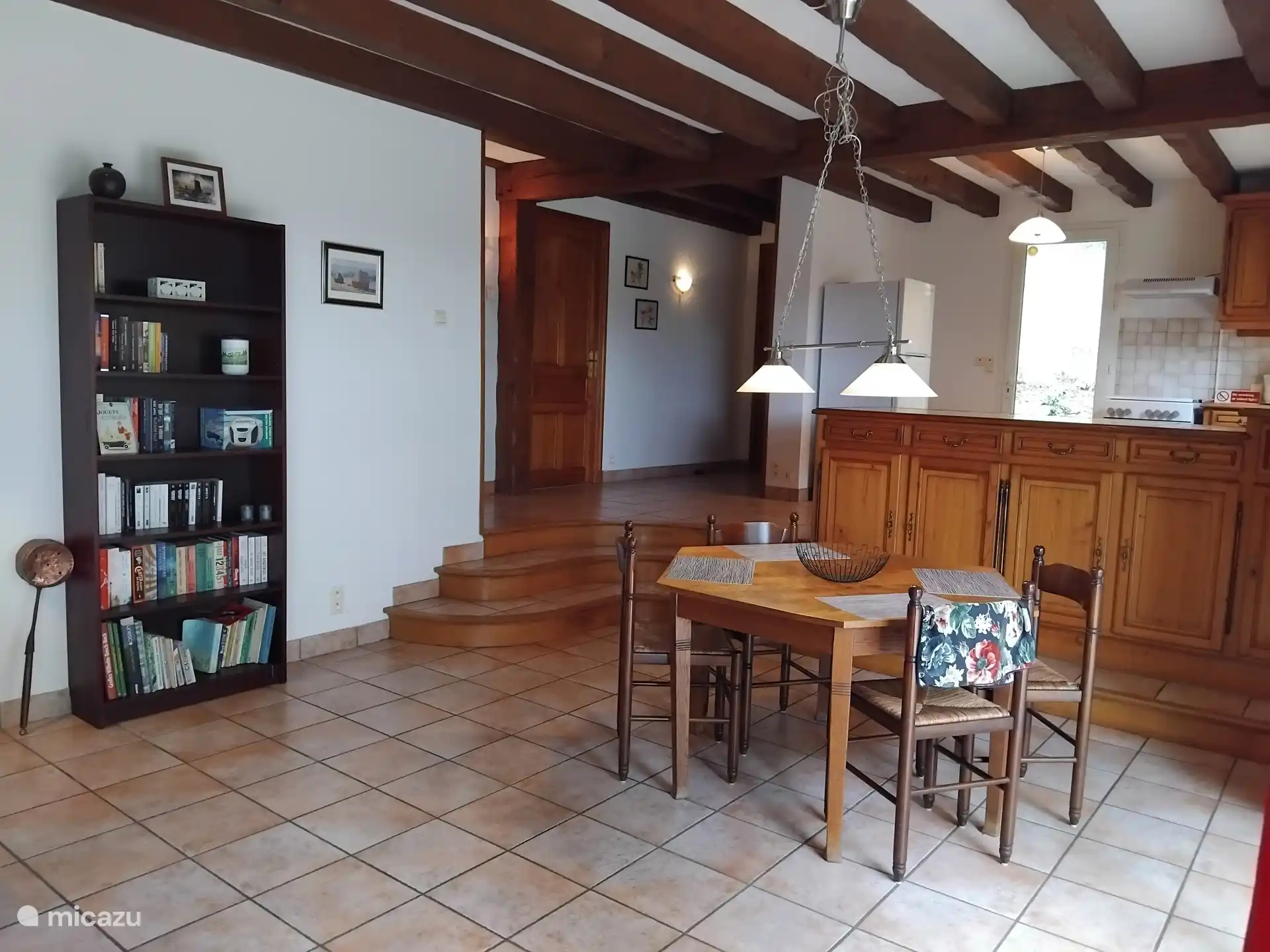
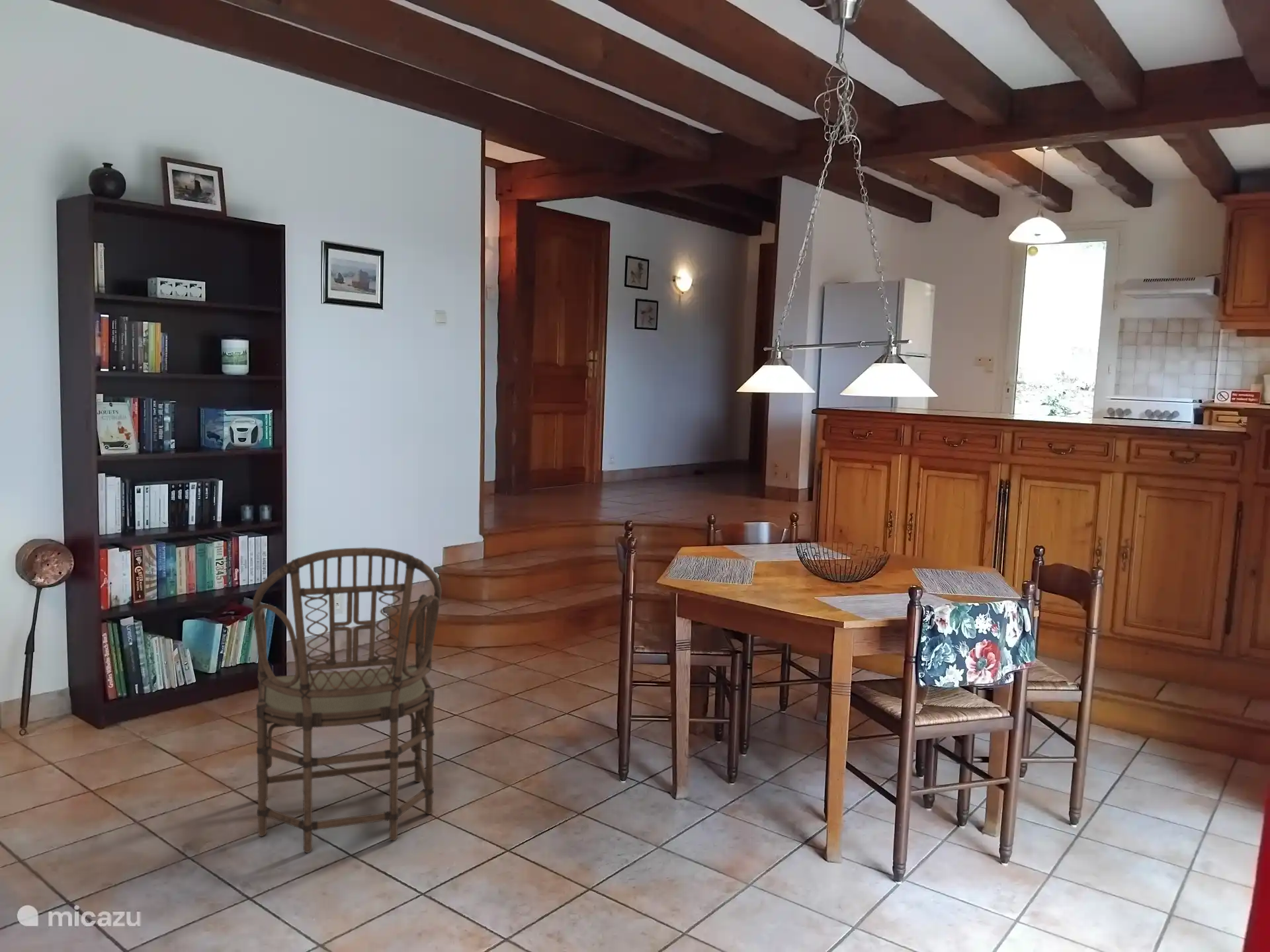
+ armchair [252,547,443,853]
